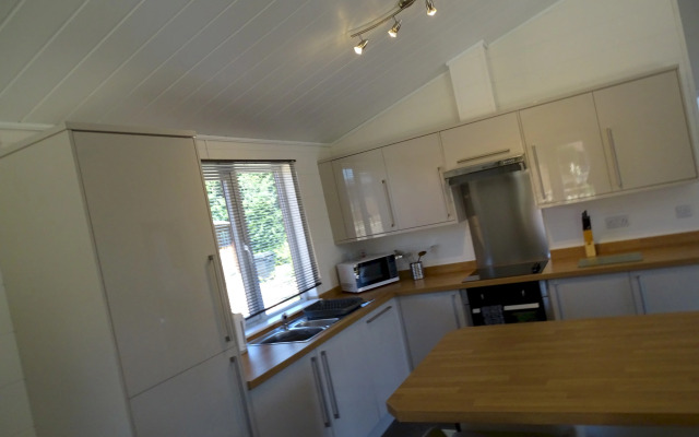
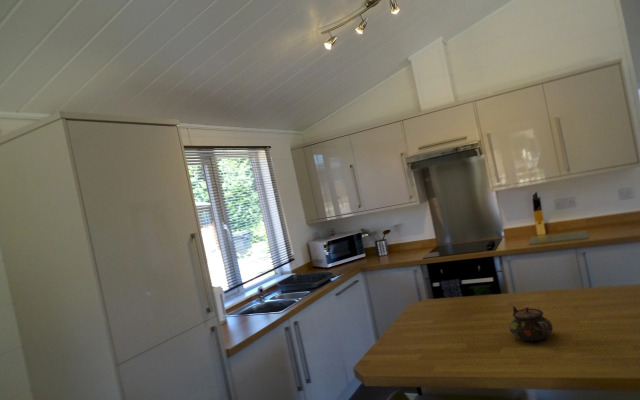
+ teapot [508,305,554,342]
